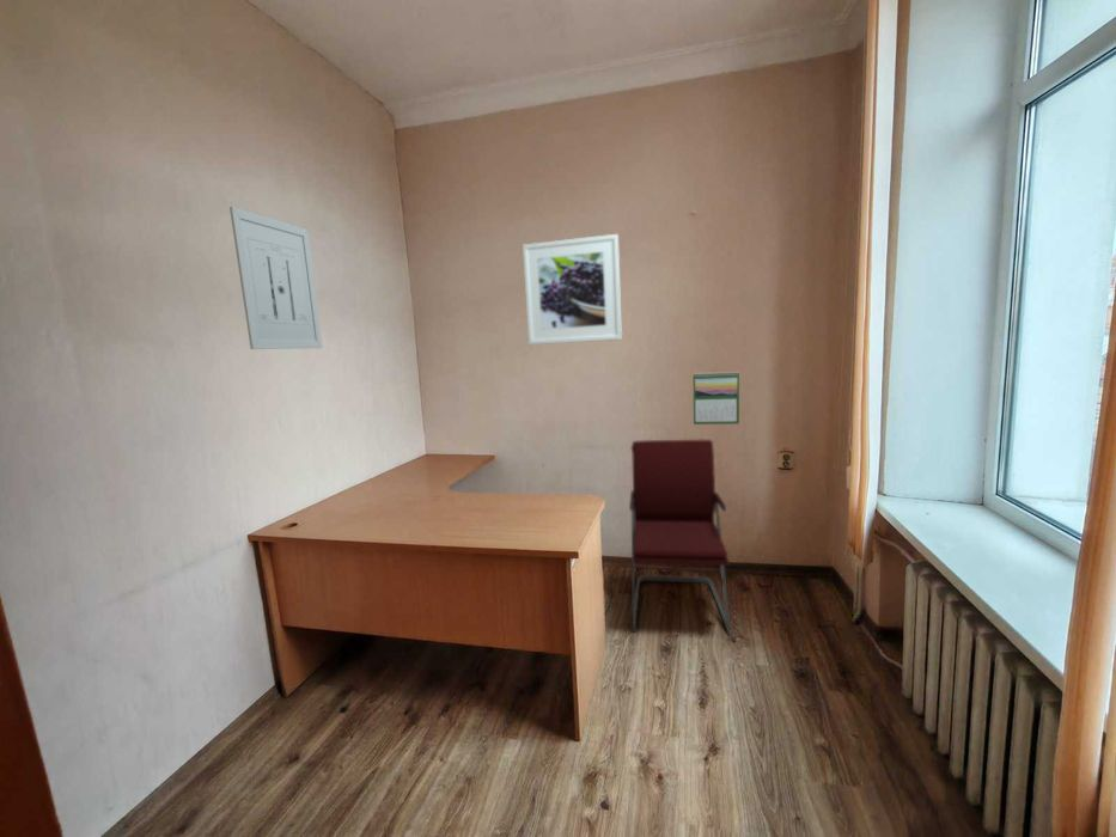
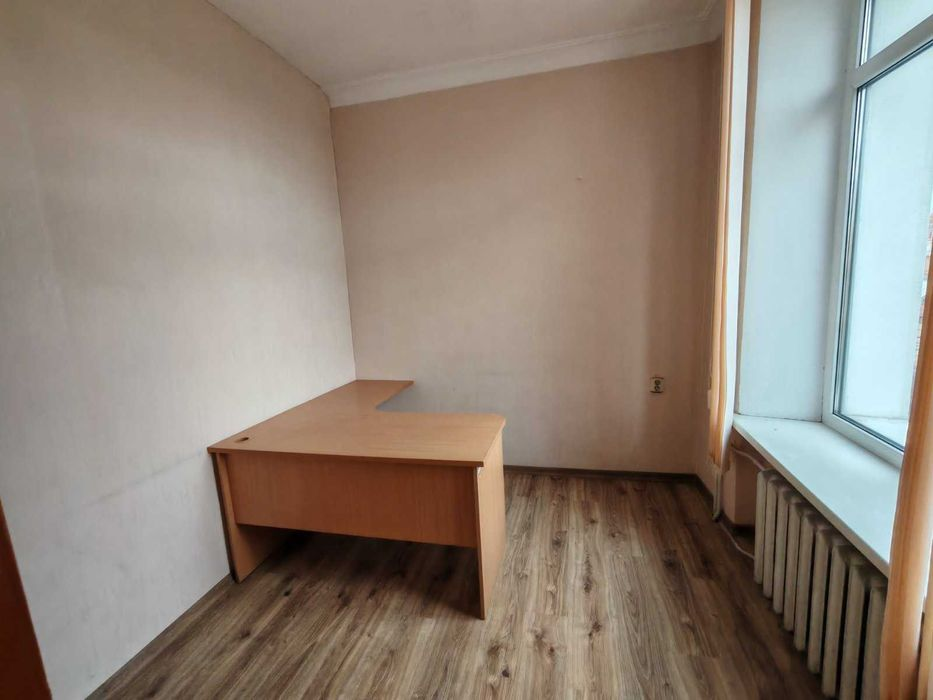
- wall art [228,206,323,350]
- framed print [522,233,623,346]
- office chair [628,439,732,637]
- calendar [693,371,740,426]
